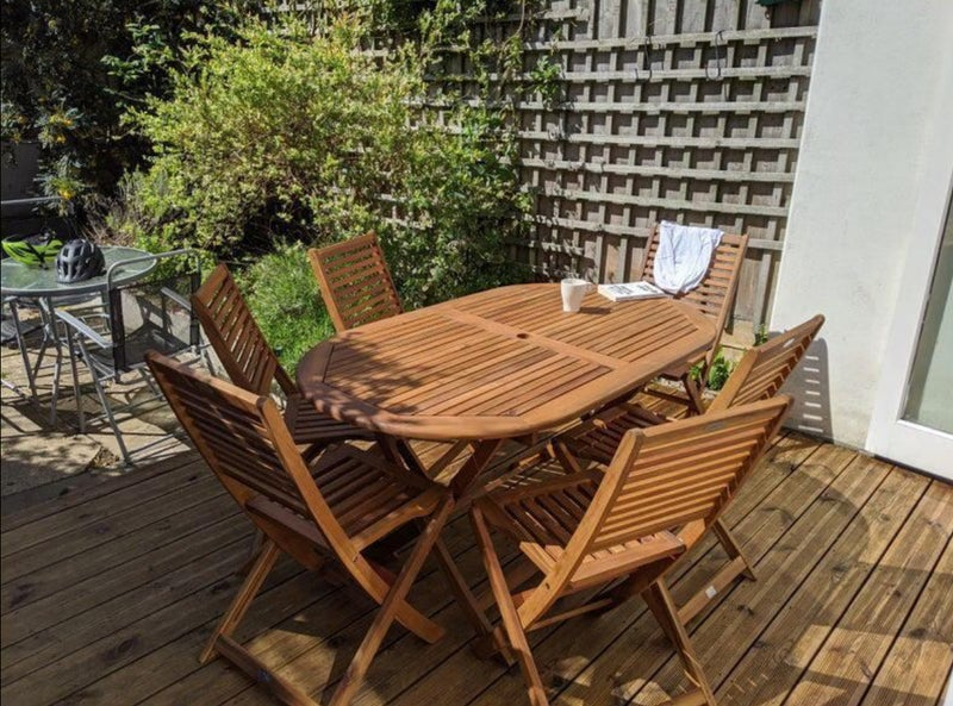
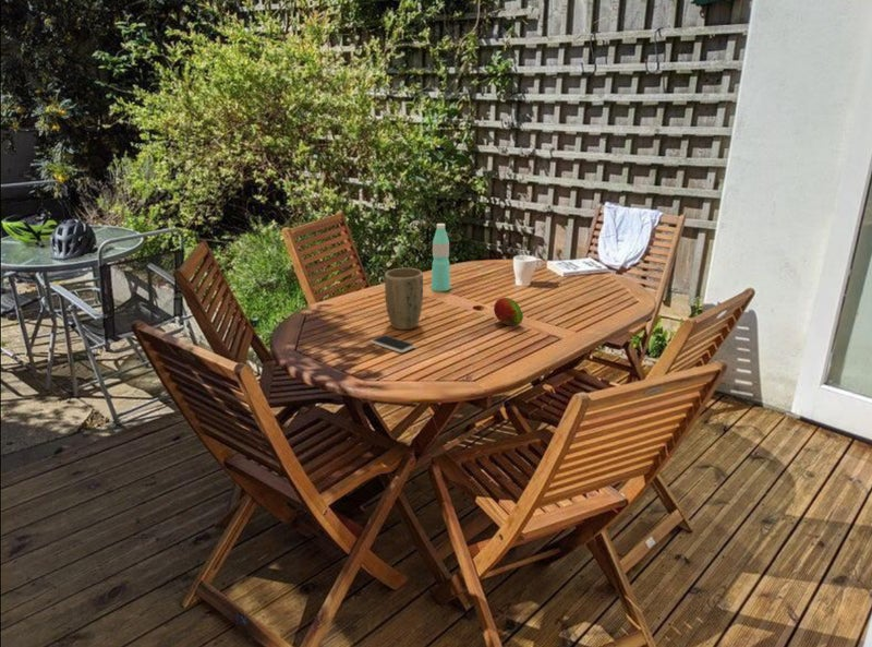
+ plant pot [384,267,424,331]
+ water bottle [431,223,451,292]
+ fruit [493,297,524,327]
+ smartphone [370,334,416,354]
